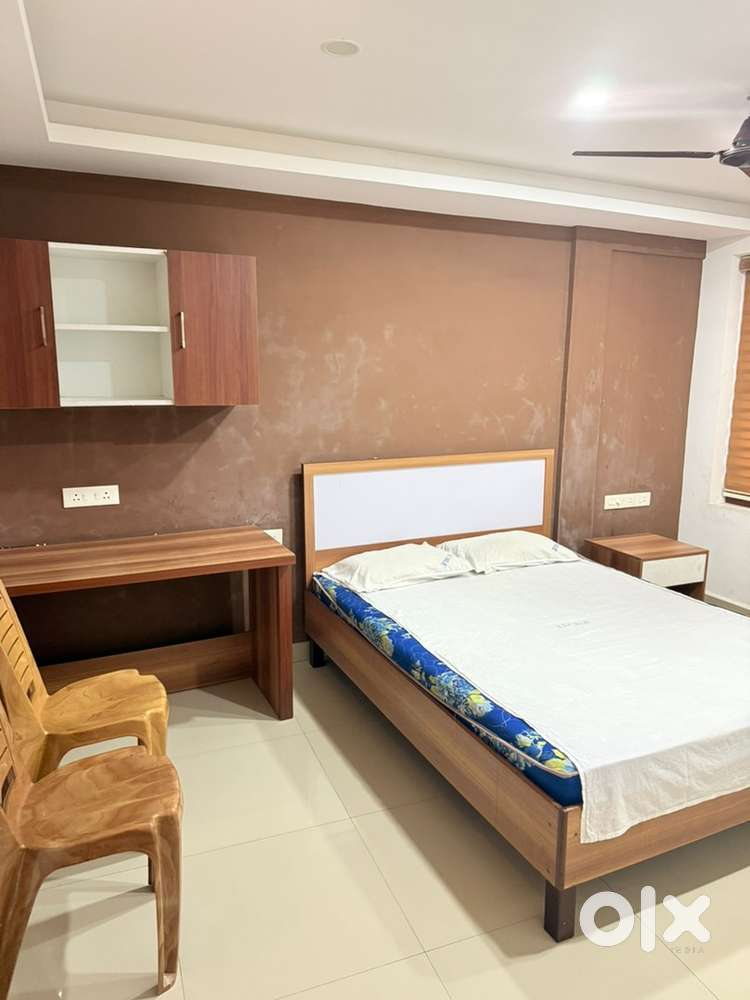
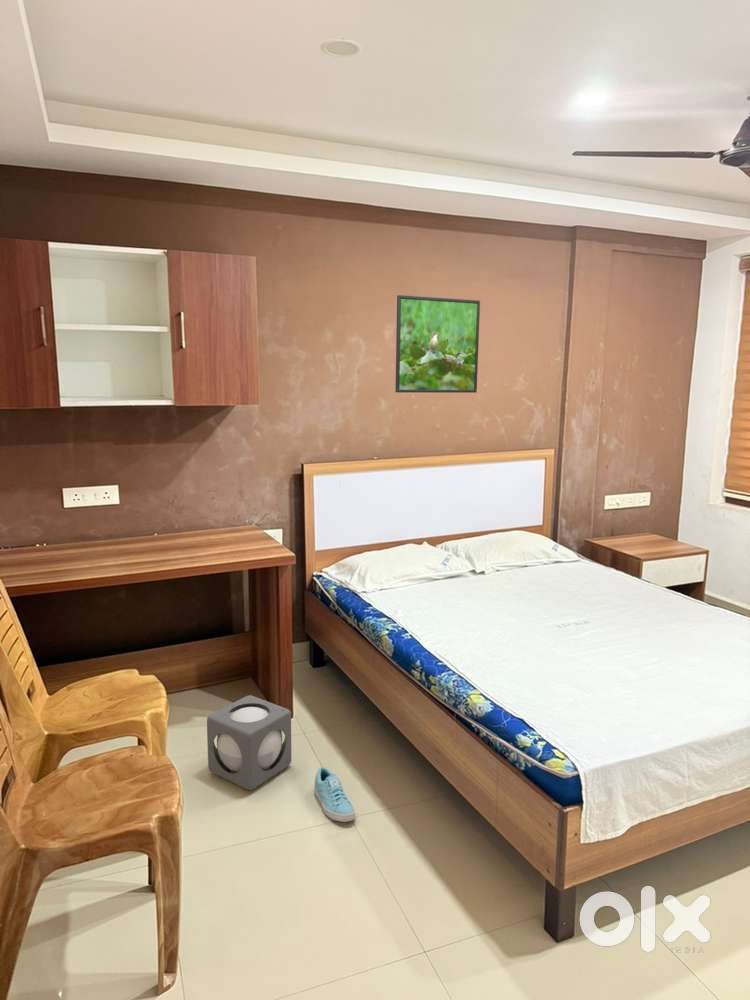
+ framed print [394,294,481,394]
+ sneaker [313,766,356,823]
+ speaker [206,694,293,791]
